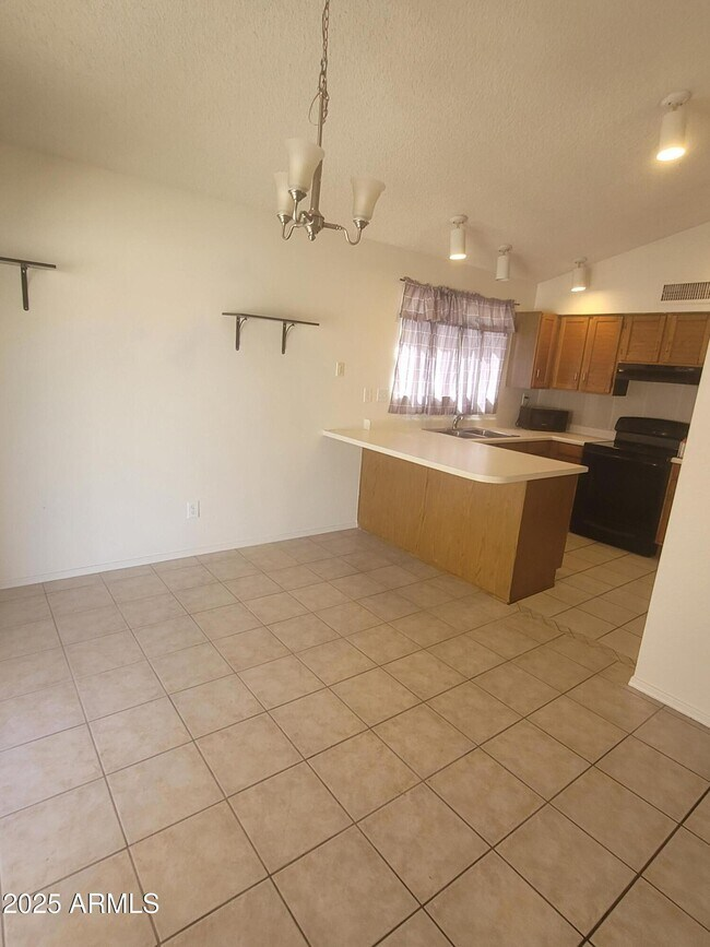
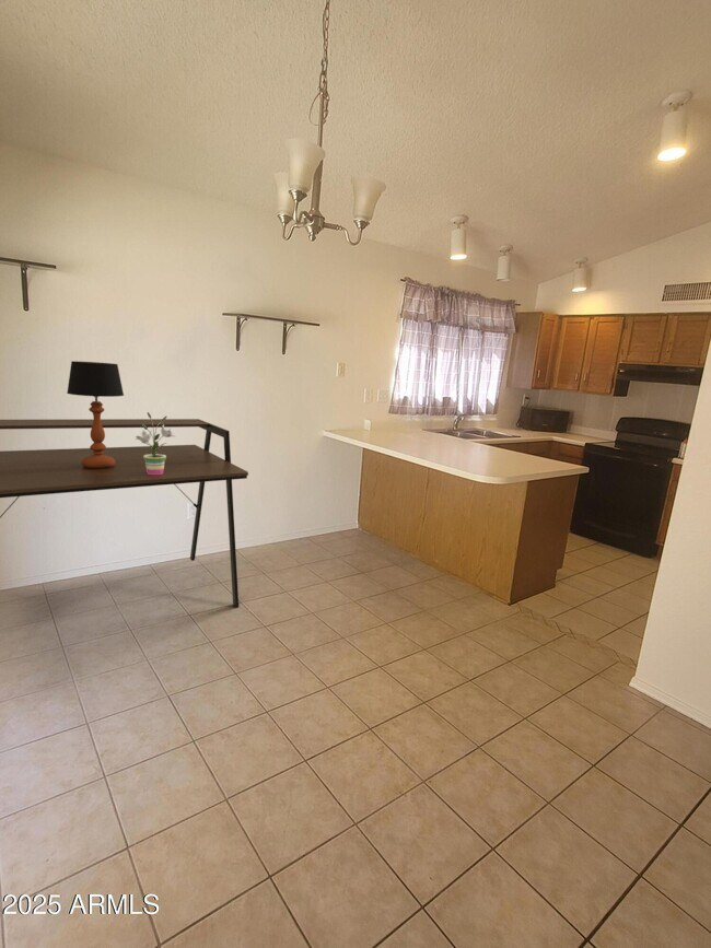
+ potted plant [135,411,177,475]
+ desk [0,418,249,609]
+ table lamp [66,360,125,468]
